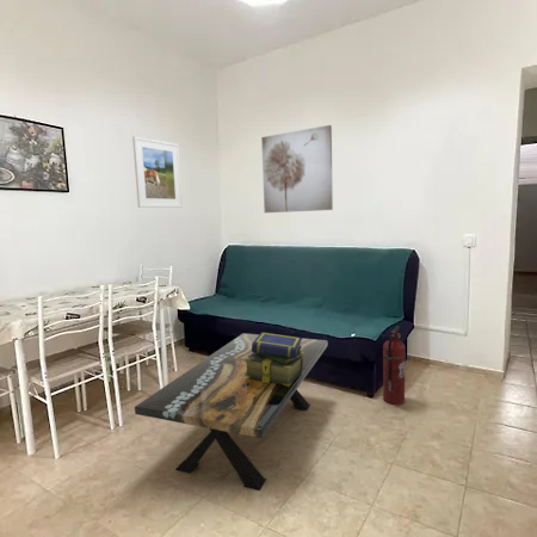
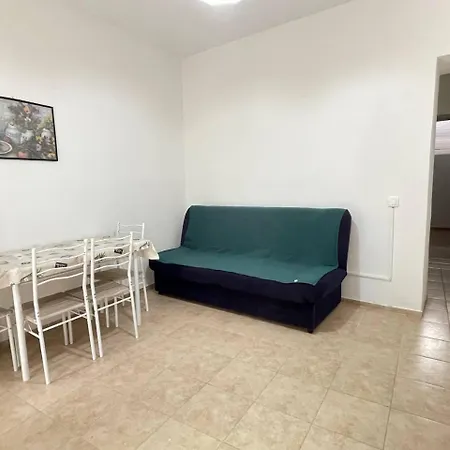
- wall art [260,124,334,214]
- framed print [131,135,184,209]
- stack of books [245,331,304,387]
- fire extinguisher [382,325,407,406]
- coffee table [134,333,328,492]
